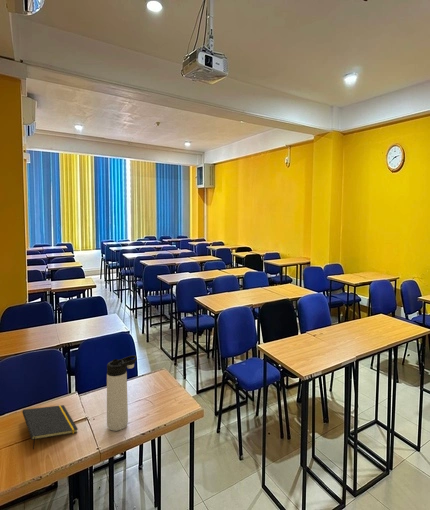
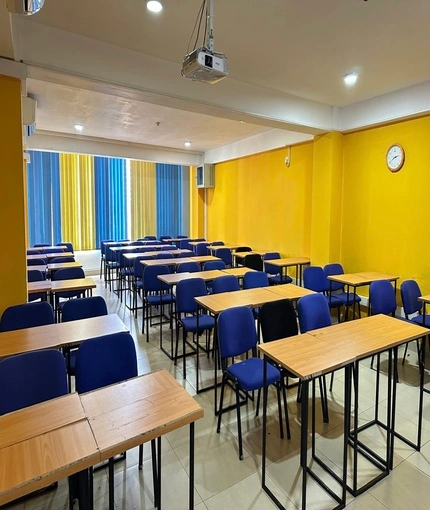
- thermos bottle [106,355,138,432]
- notepad [21,404,79,450]
